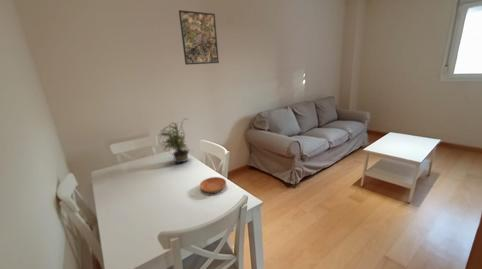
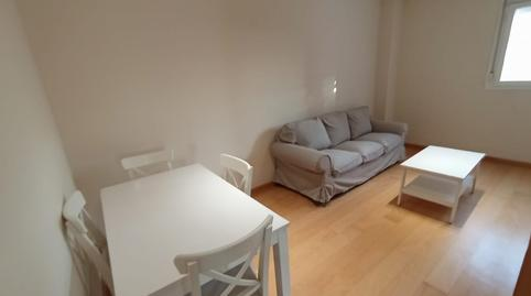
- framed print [178,9,220,66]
- potted plant [157,117,194,164]
- saucer [199,176,227,194]
